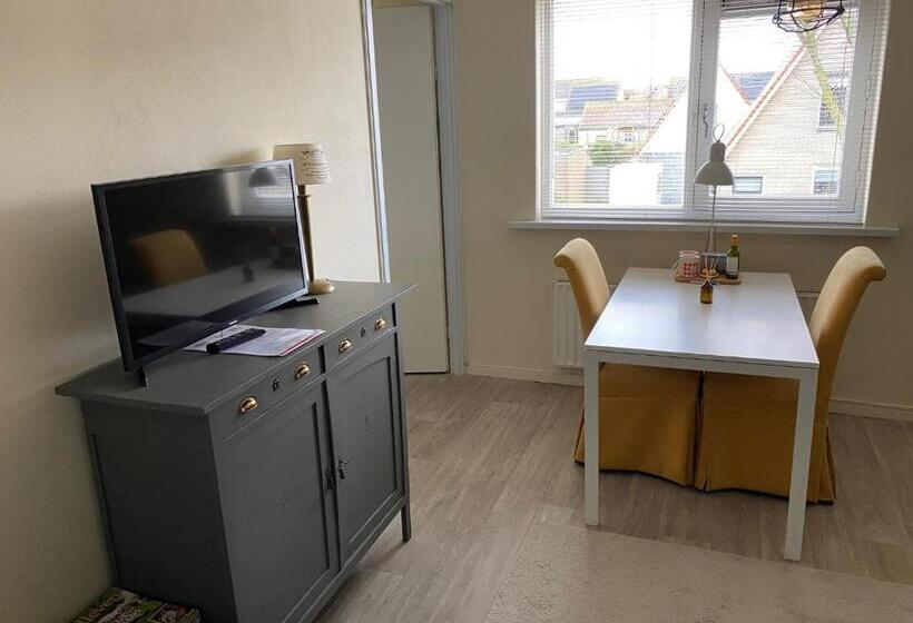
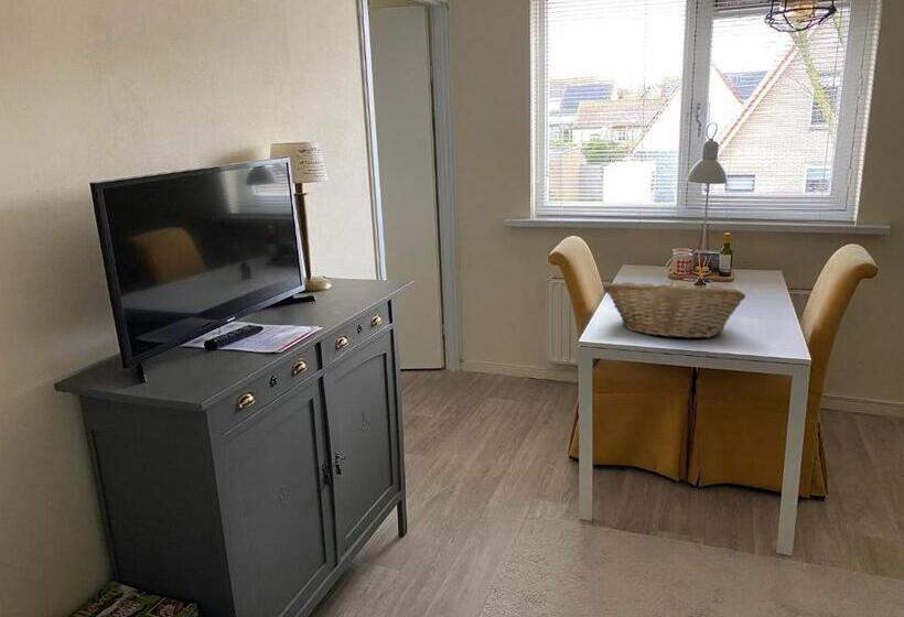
+ fruit basket [603,278,746,339]
